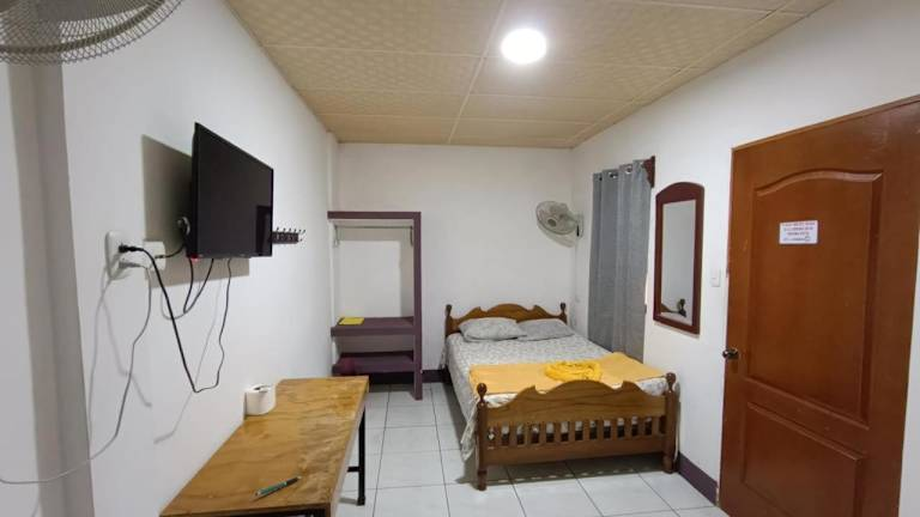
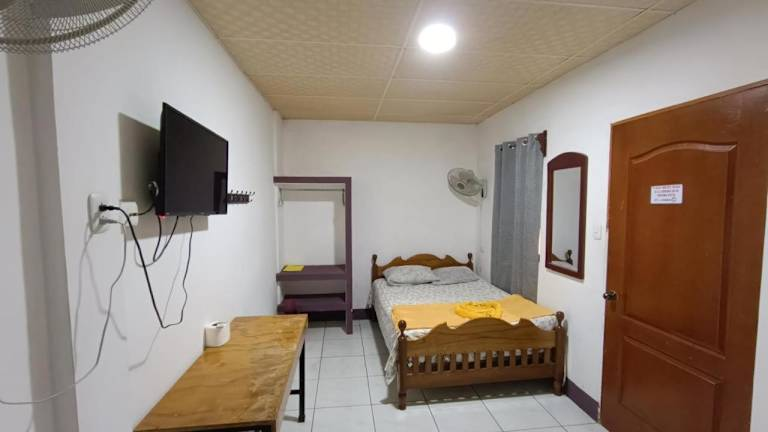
- pen [255,475,303,497]
